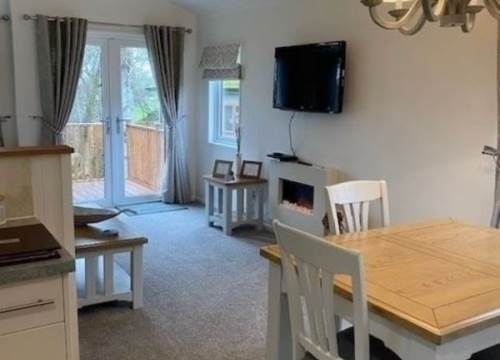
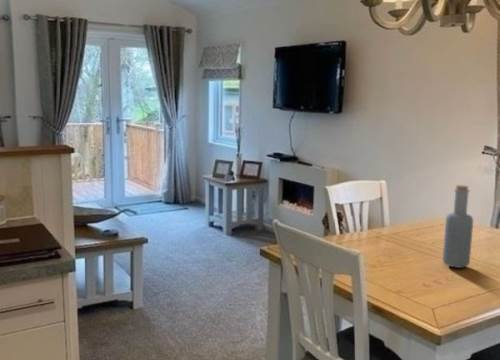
+ bottle [442,184,474,269]
